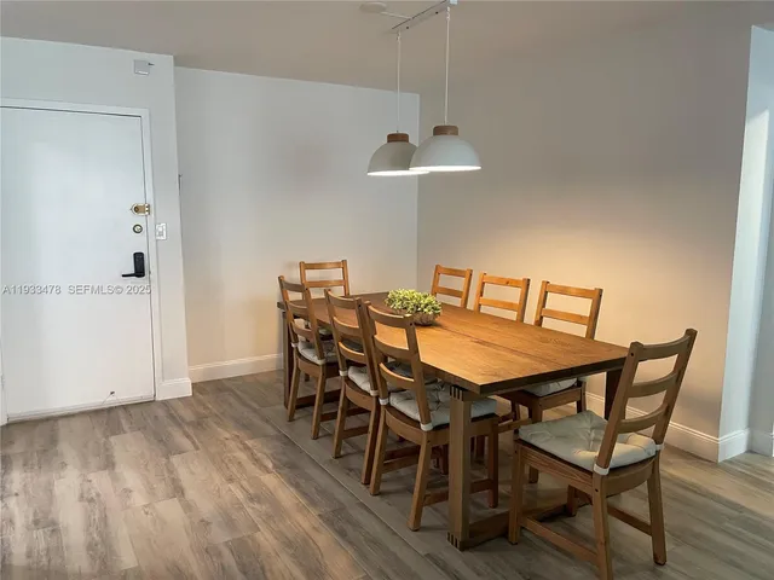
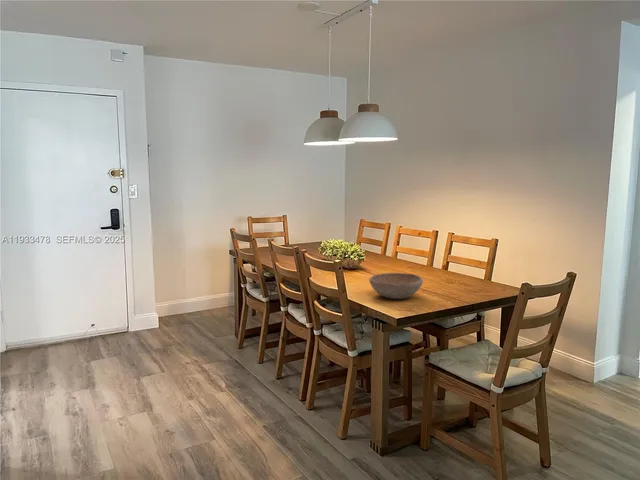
+ bowl [368,272,424,300]
